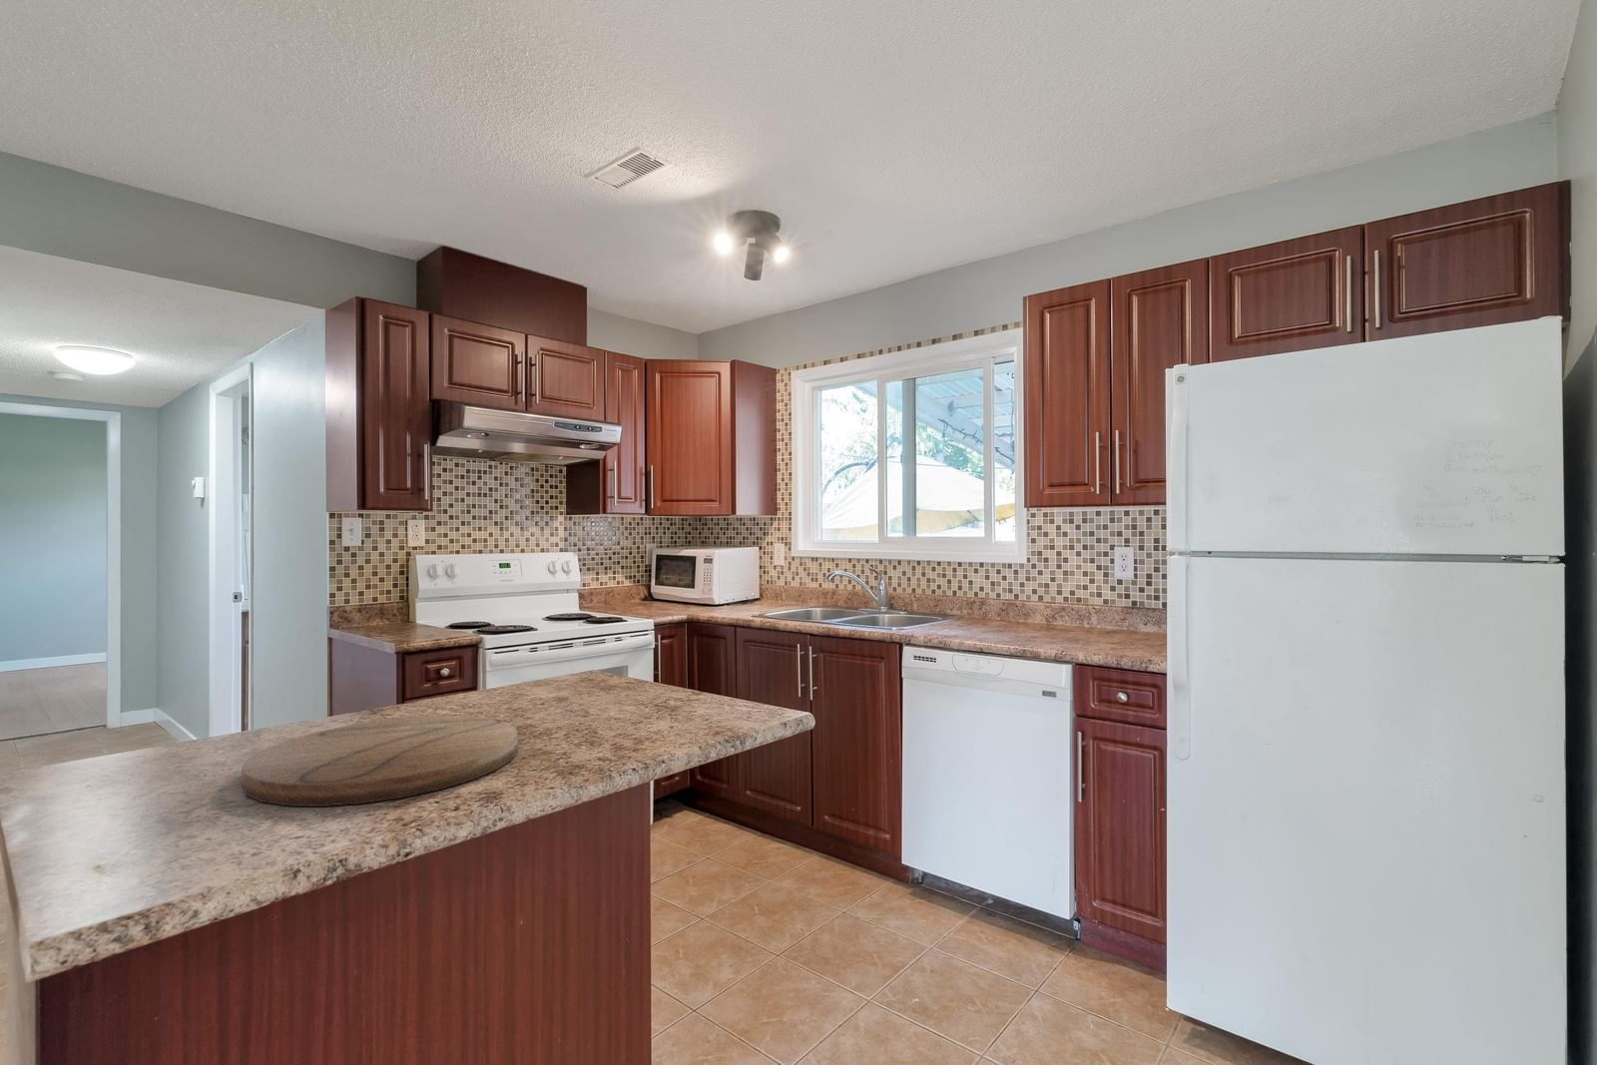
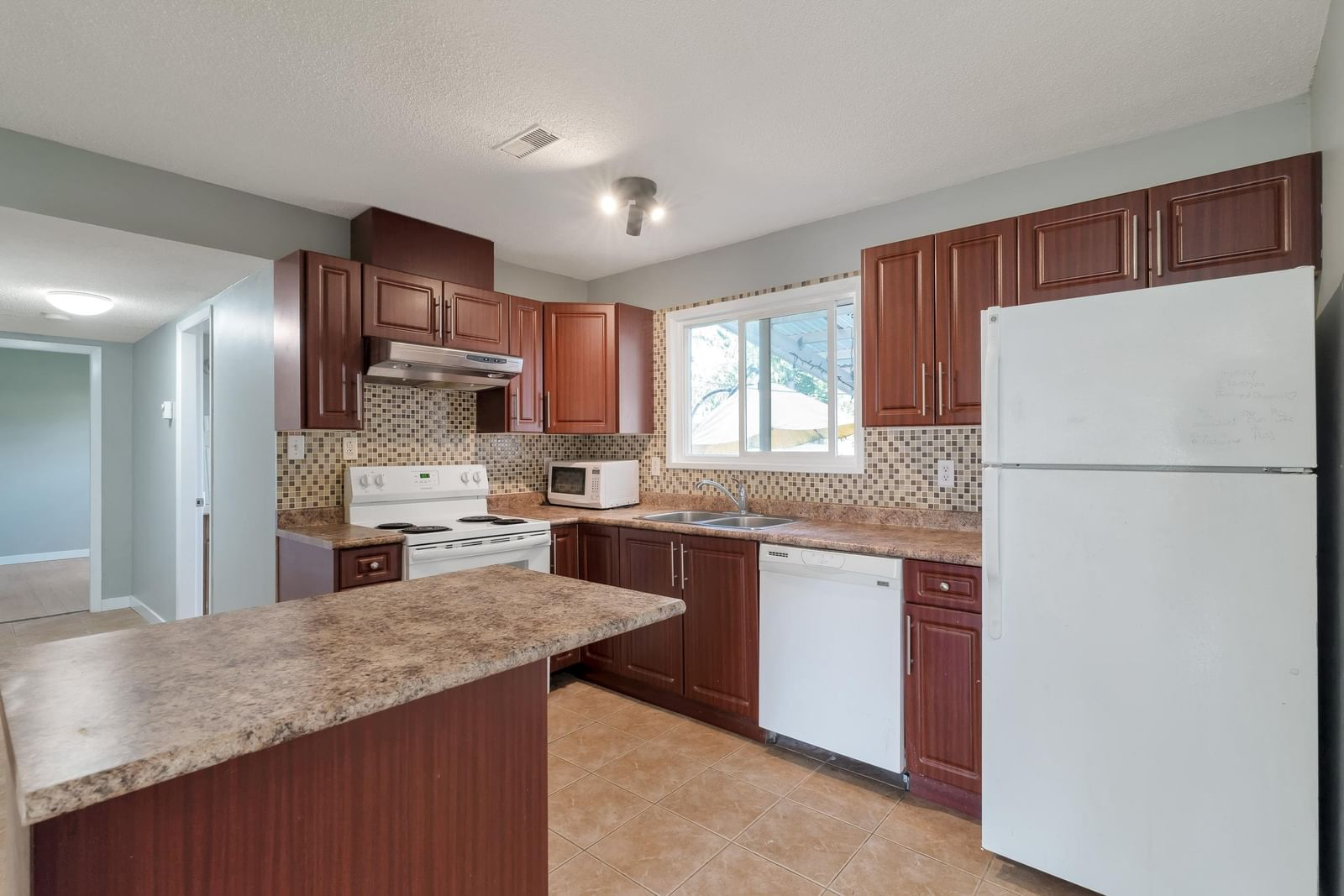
- cutting board [240,714,519,807]
